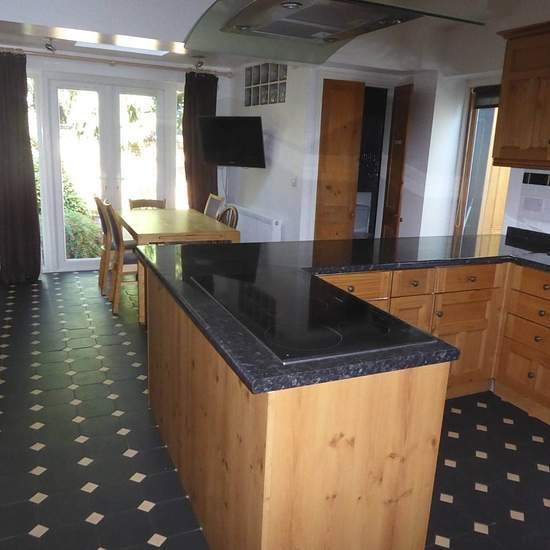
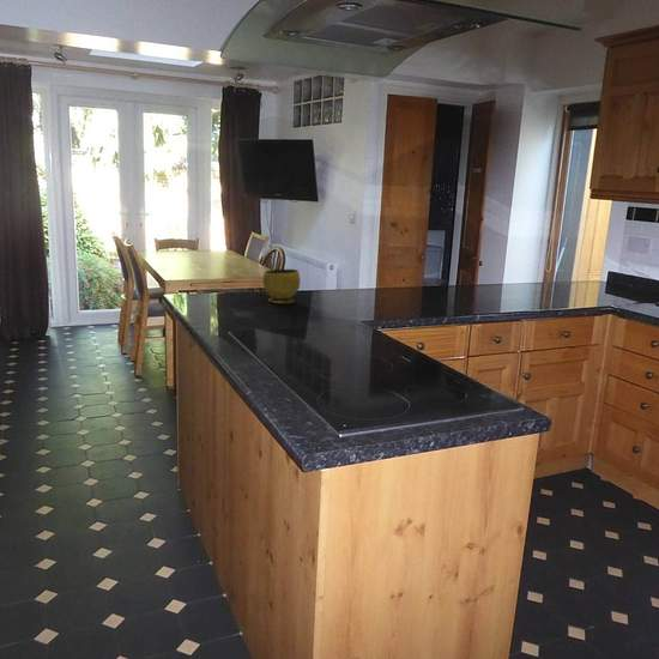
+ bowl [261,268,301,304]
